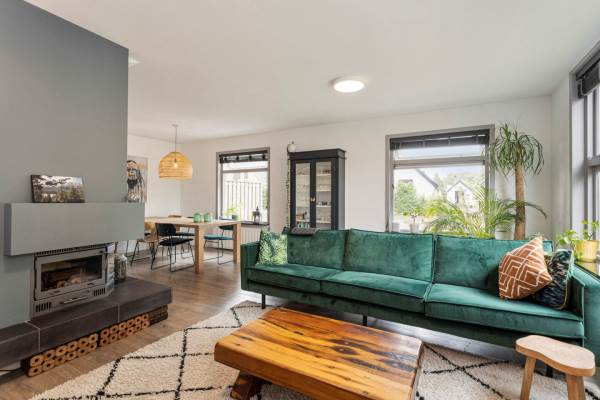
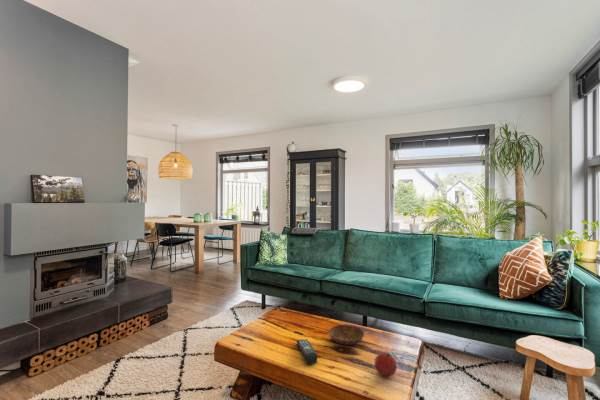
+ bowl [328,324,365,346]
+ remote control [296,338,318,365]
+ fruit [374,352,398,377]
